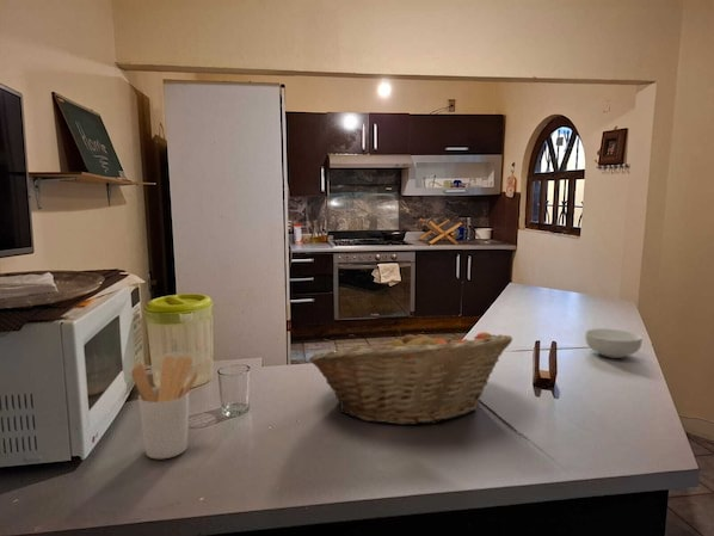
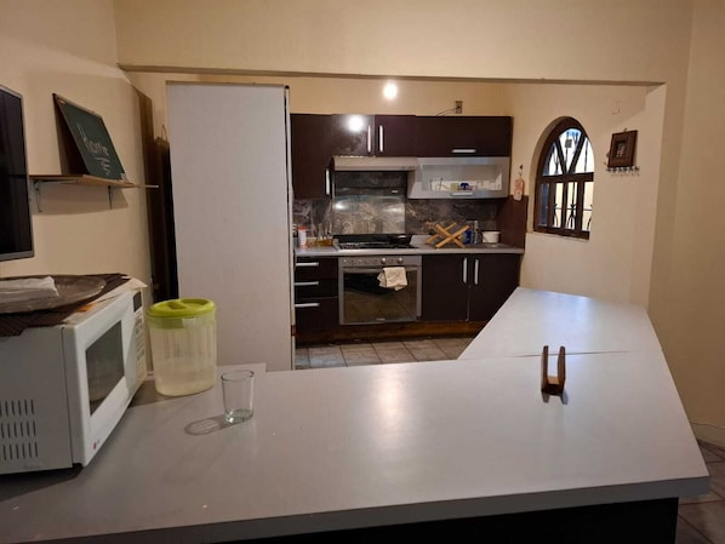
- fruit basket [308,327,513,426]
- utensil holder [130,355,199,460]
- cereal bowl [584,327,644,359]
